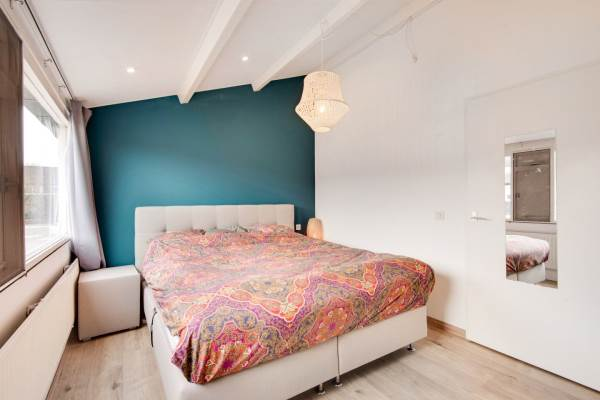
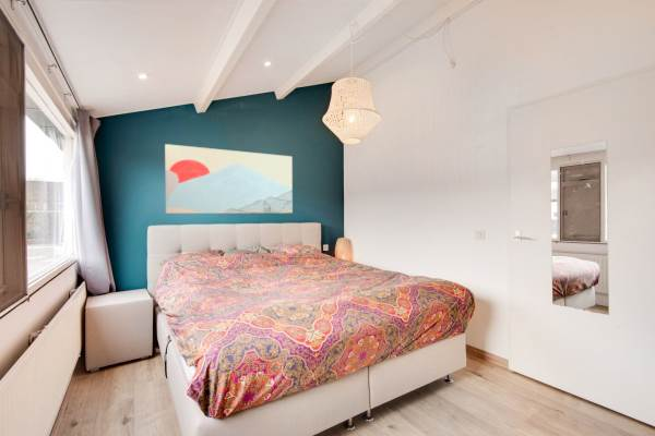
+ wall art [164,143,294,215]
